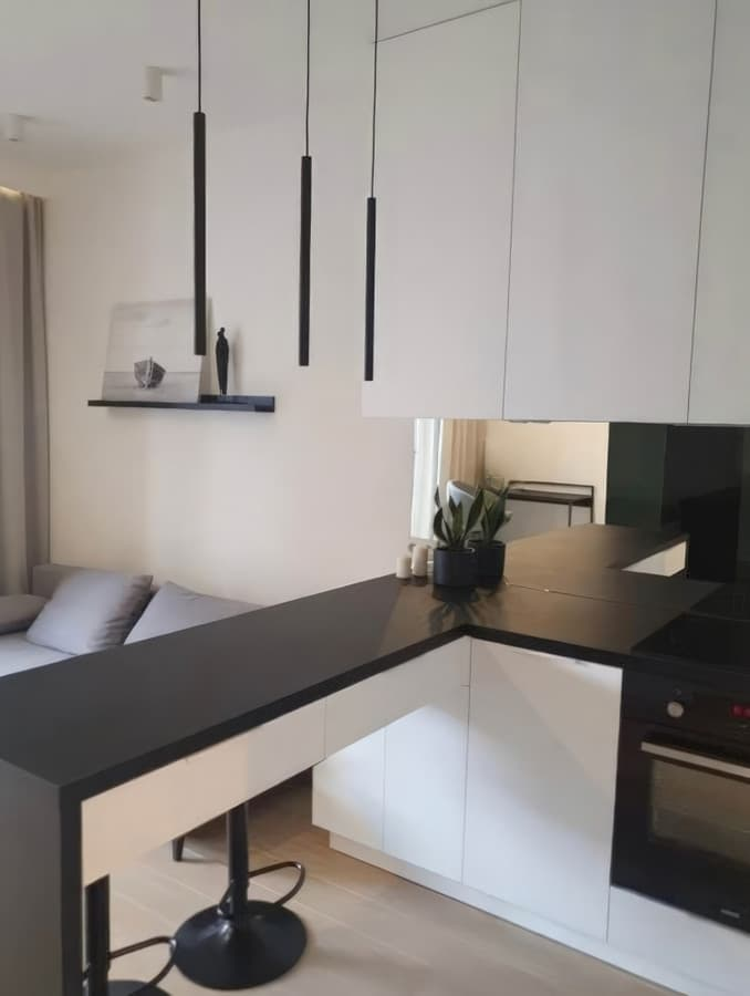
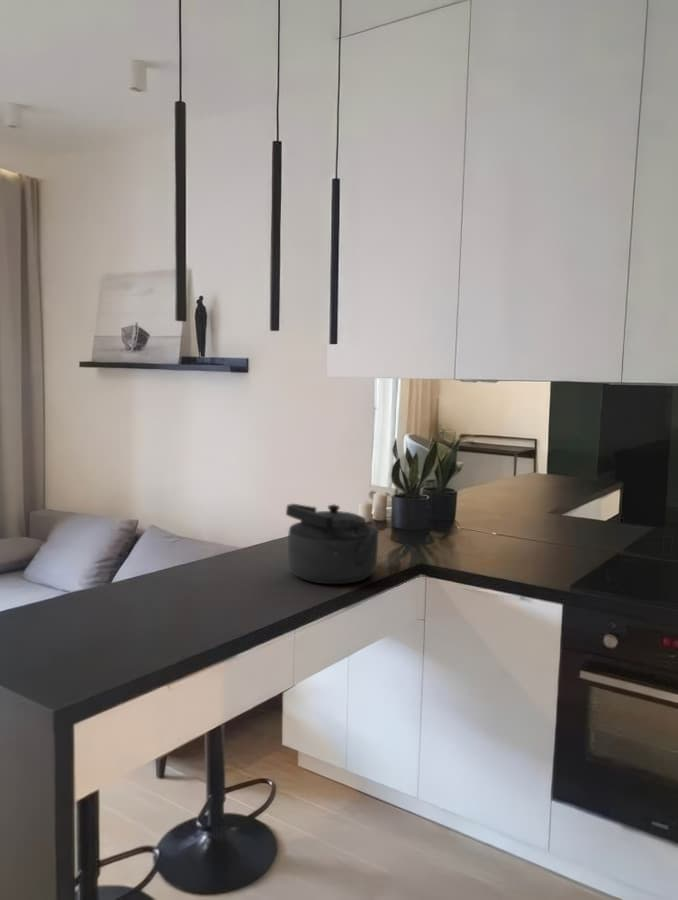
+ kettle [285,503,381,585]
